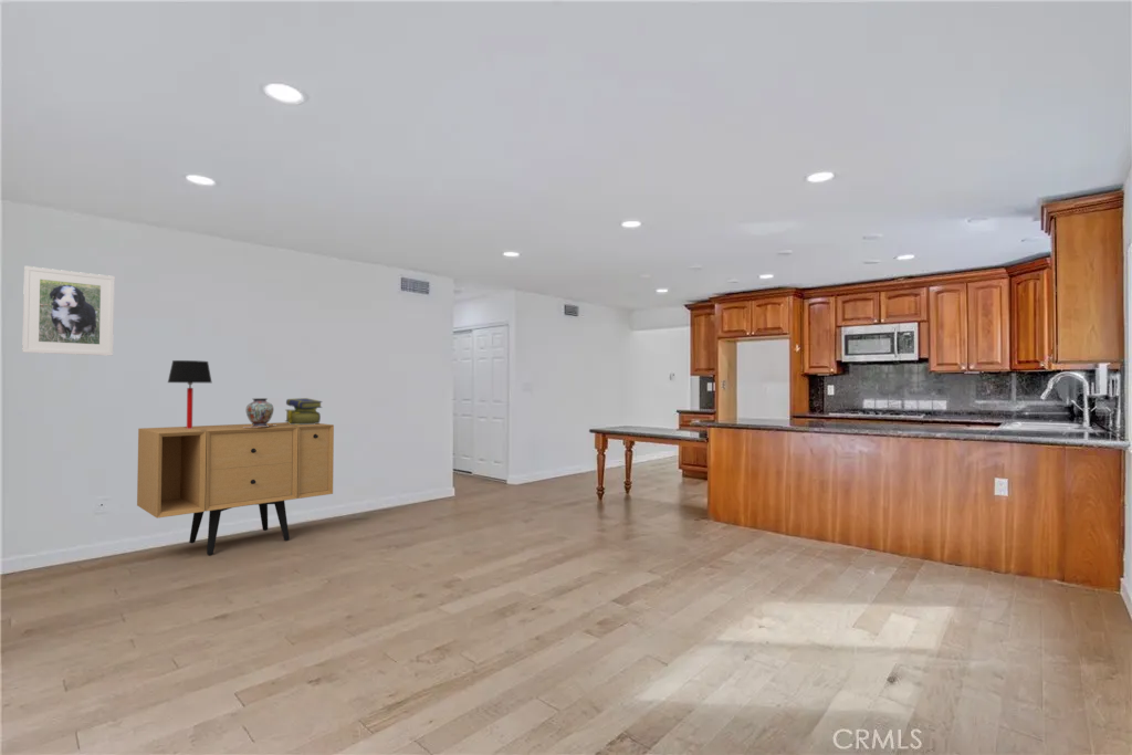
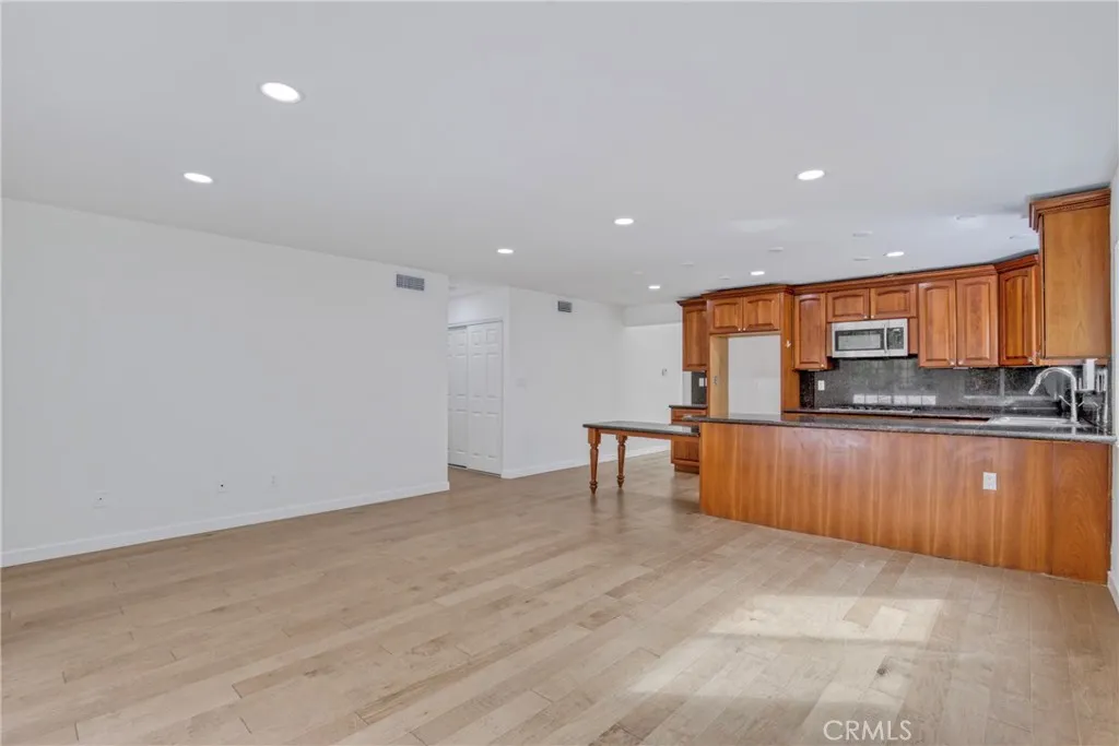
- decorative vase [243,397,276,428]
- sideboard [136,421,335,556]
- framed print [21,265,115,357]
- stack of books [284,397,324,424]
- table lamp [167,359,212,429]
